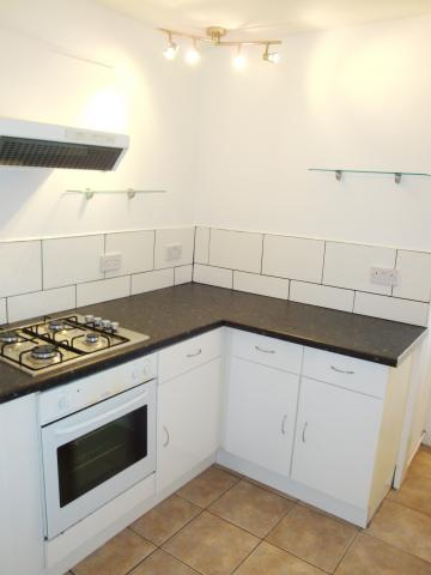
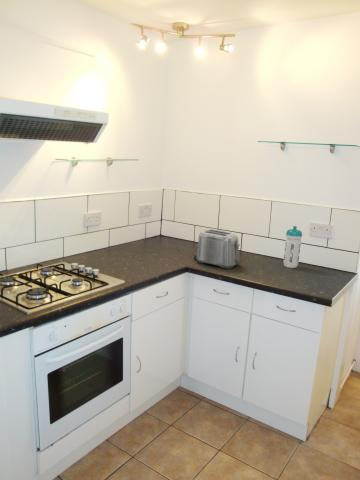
+ toaster [192,228,241,270]
+ water bottle [283,225,303,269]
